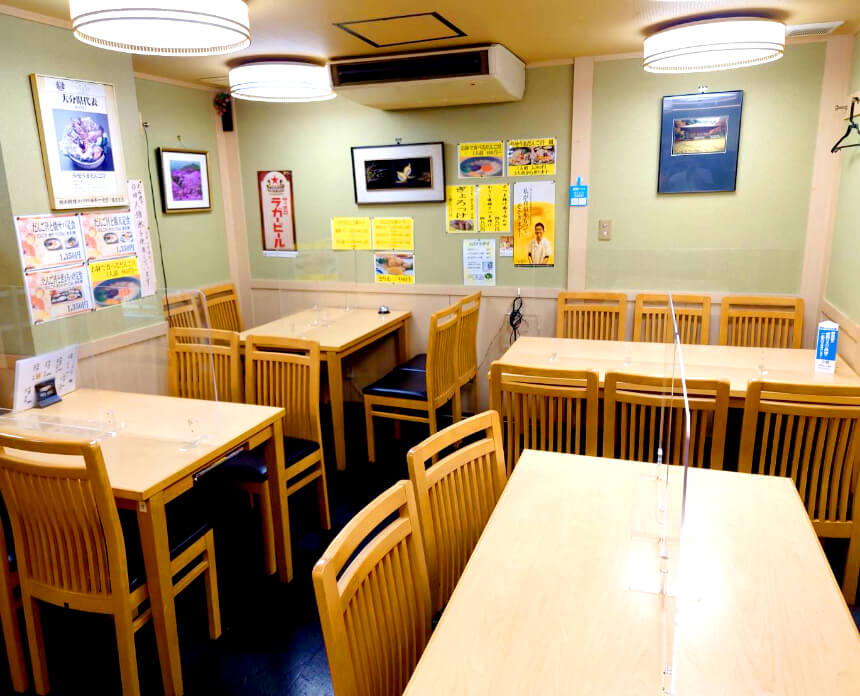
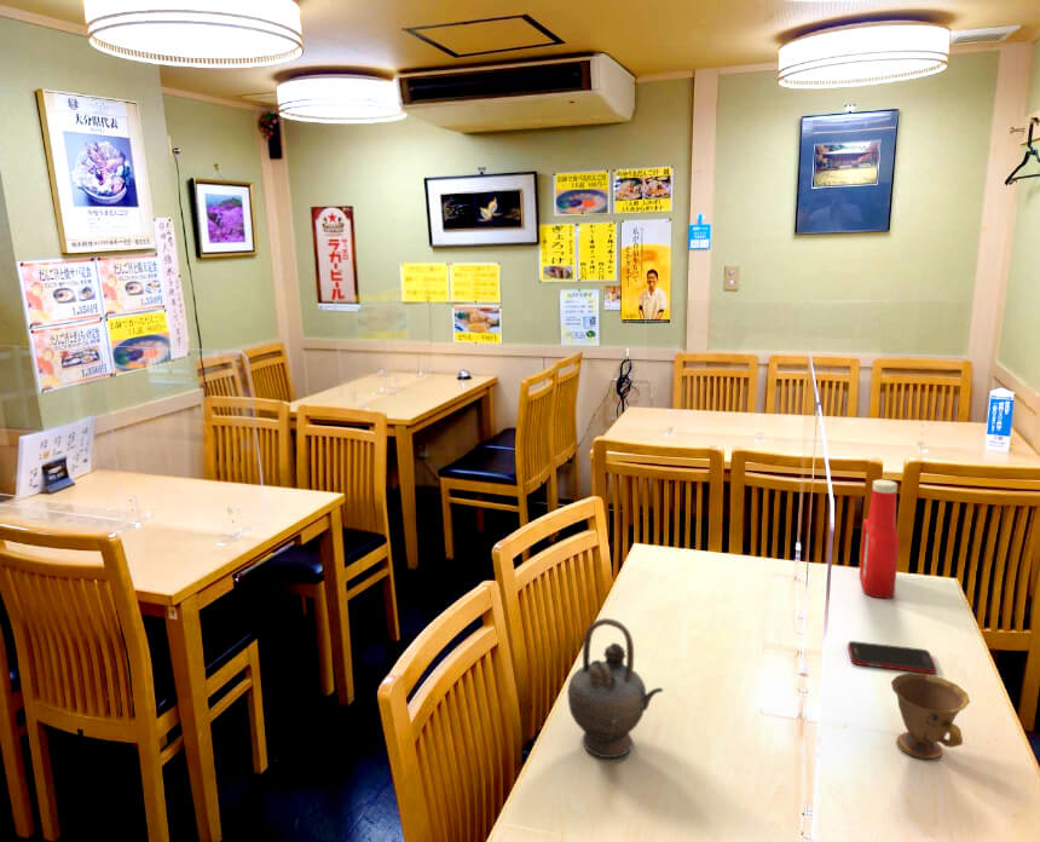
+ cell phone [847,640,937,675]
+ soap bottle [859,478,901,600]
+ teacup [890,671,971,760]
+ teapot [566,617,664,759]
